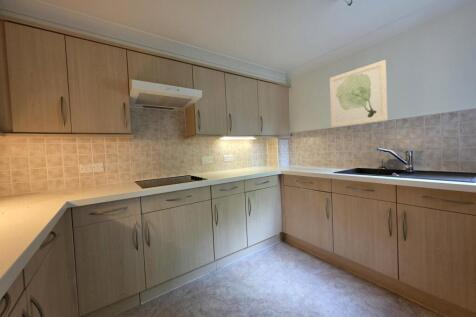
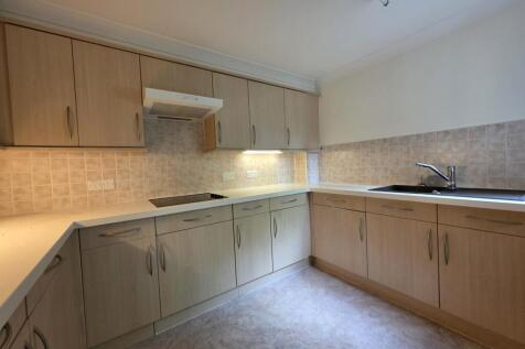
- wall art [329,59,388,128]
